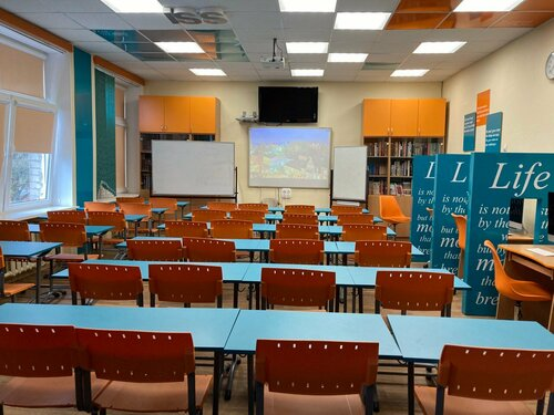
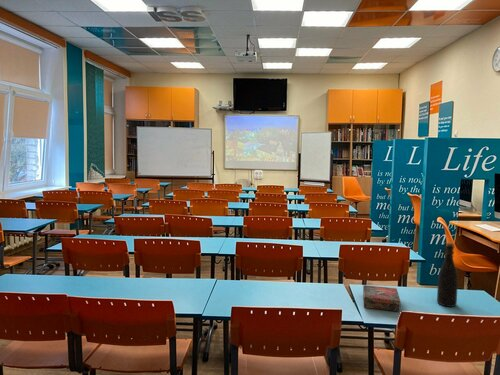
+ book [362,284,401,312]
+ bottle [436,242,459,308]
